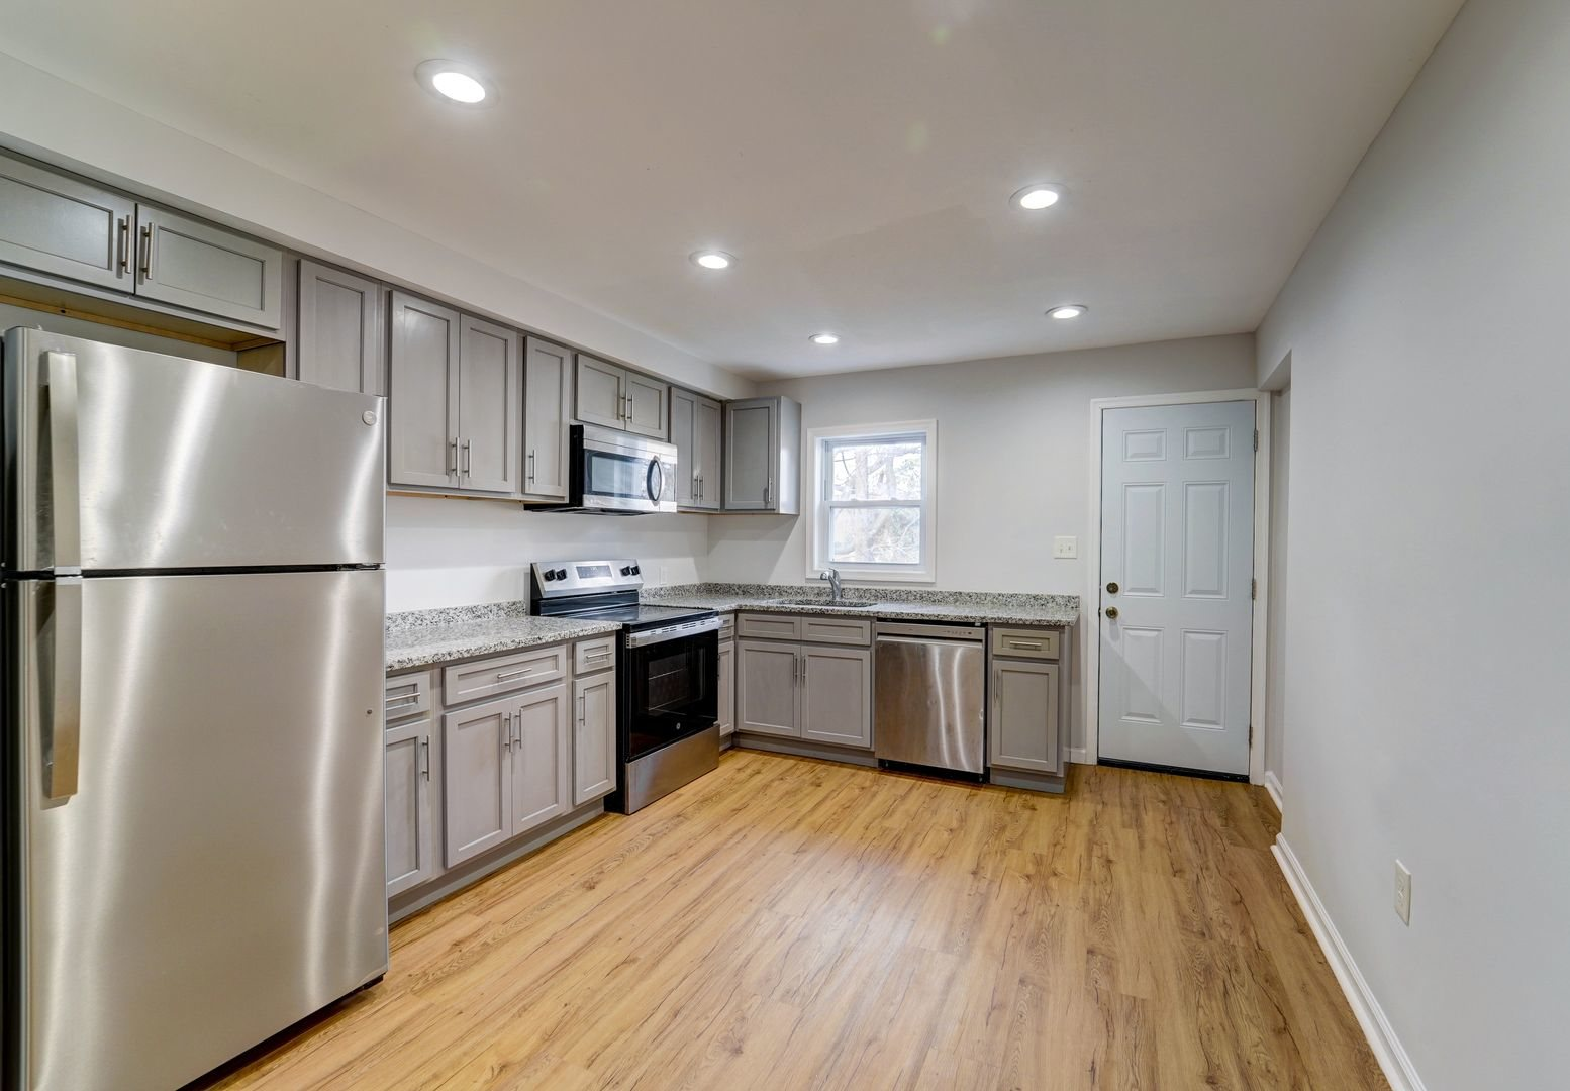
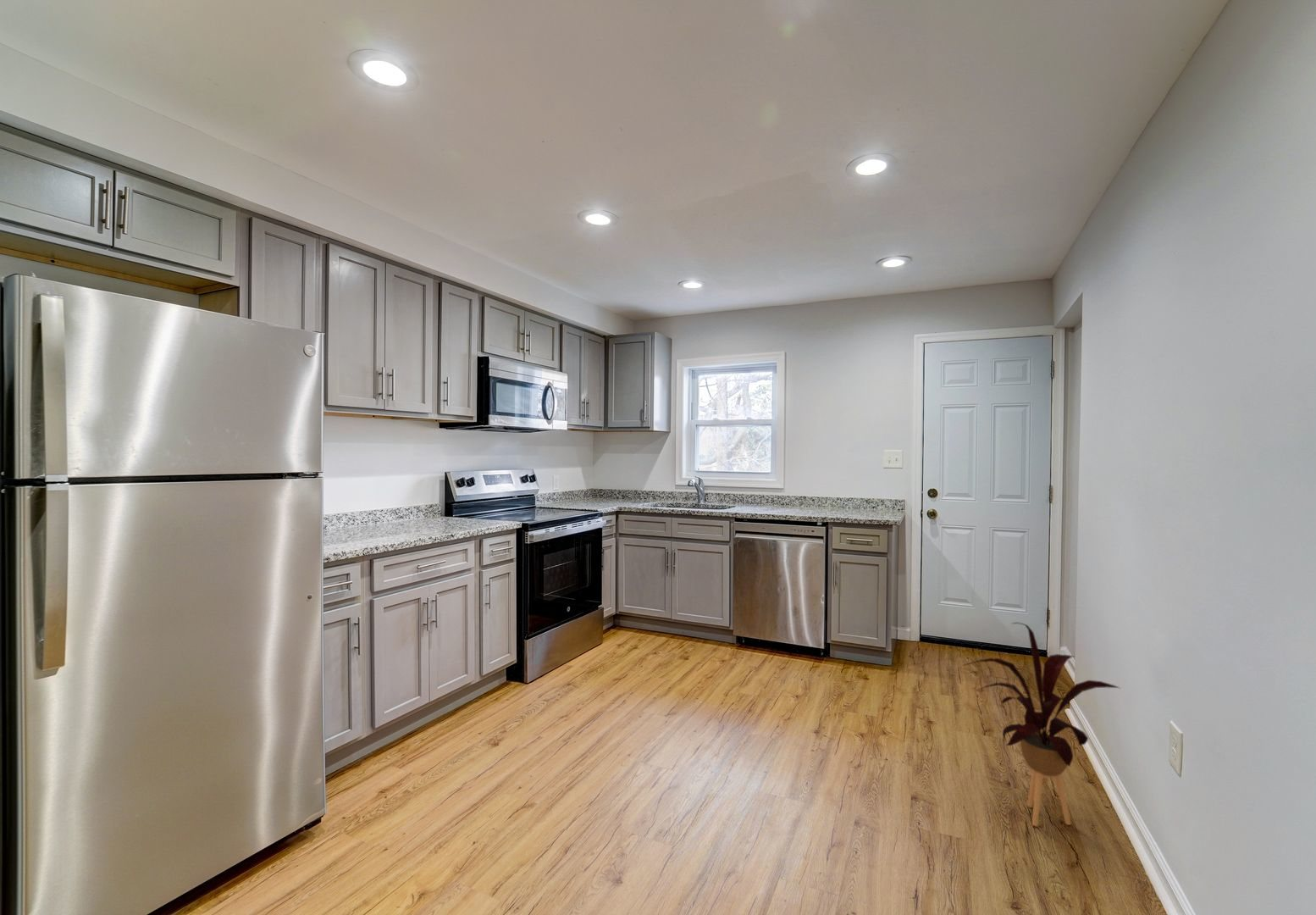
+ house plant [961,622,1122,828]
